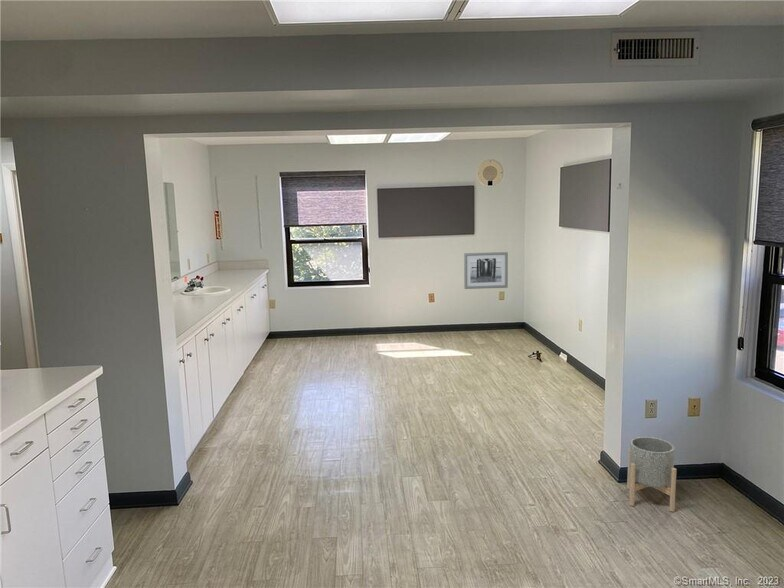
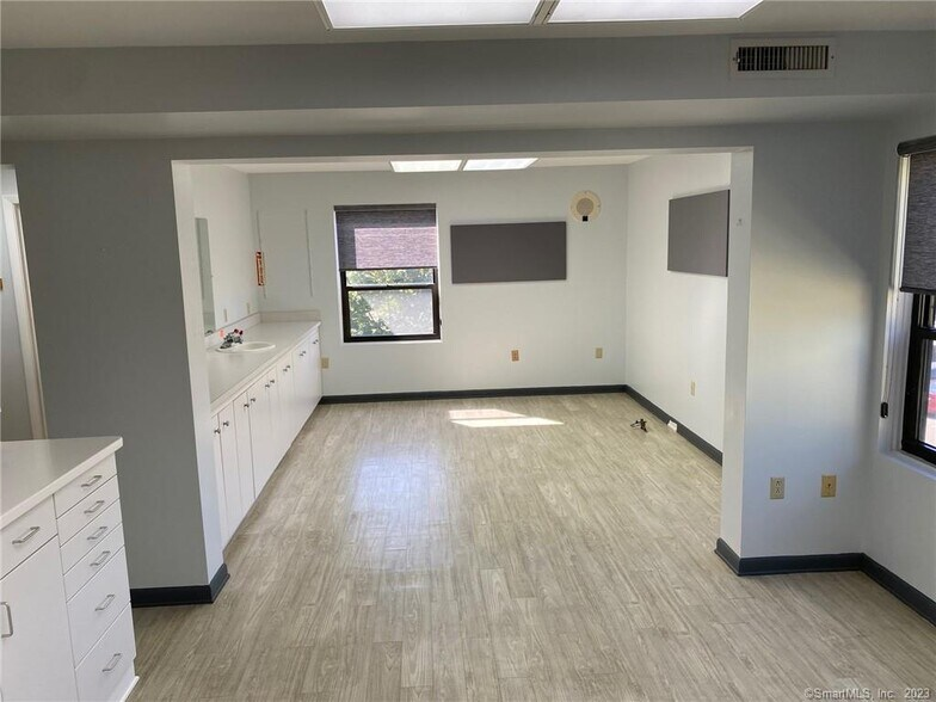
- wall art [463,251,509,290]
- planter [626,436,677,513]
